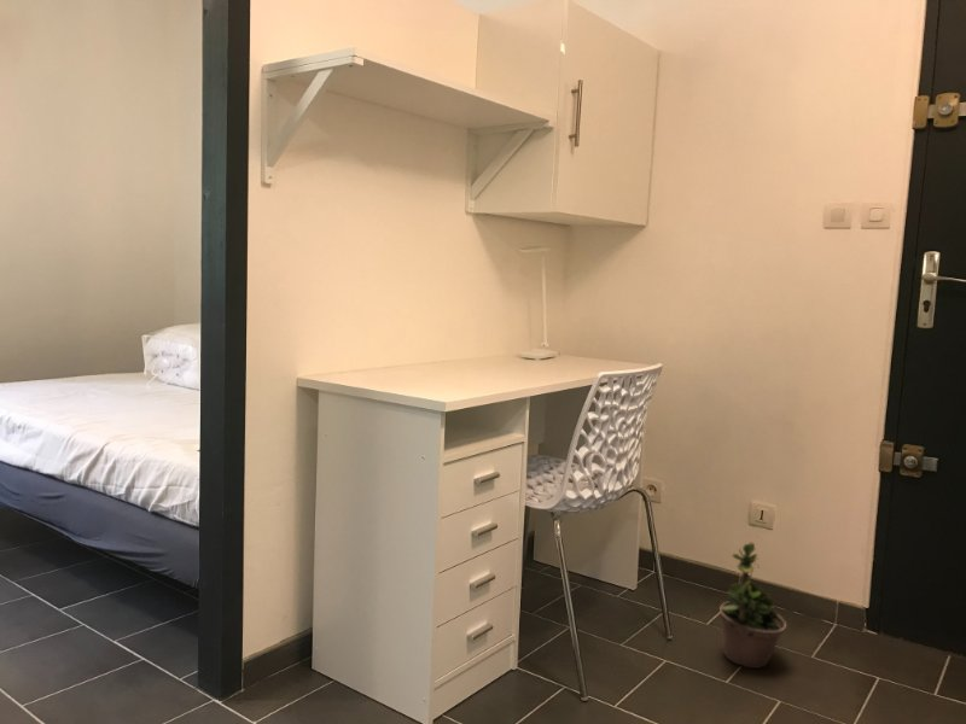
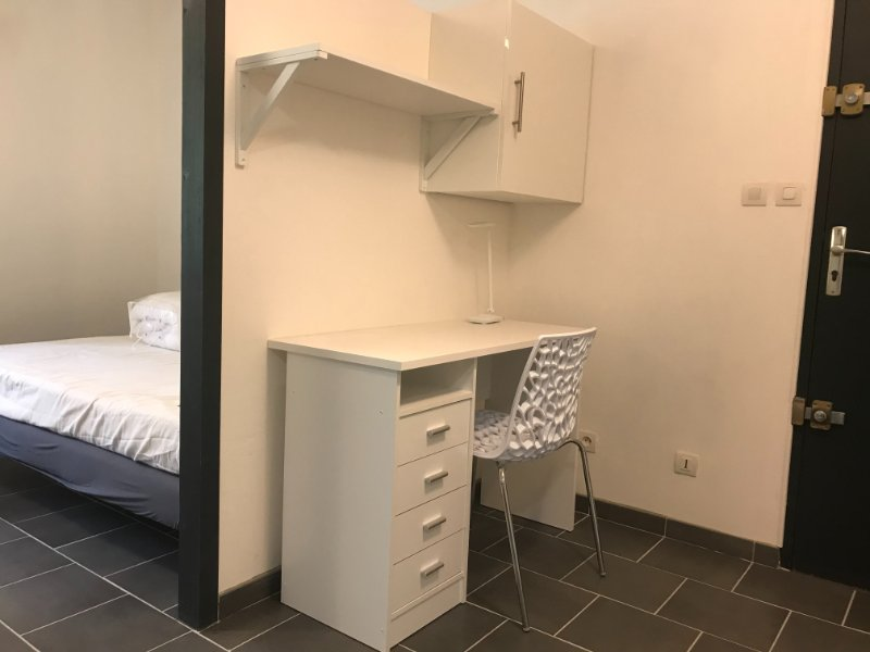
- potted plant [718,535,787,670]
